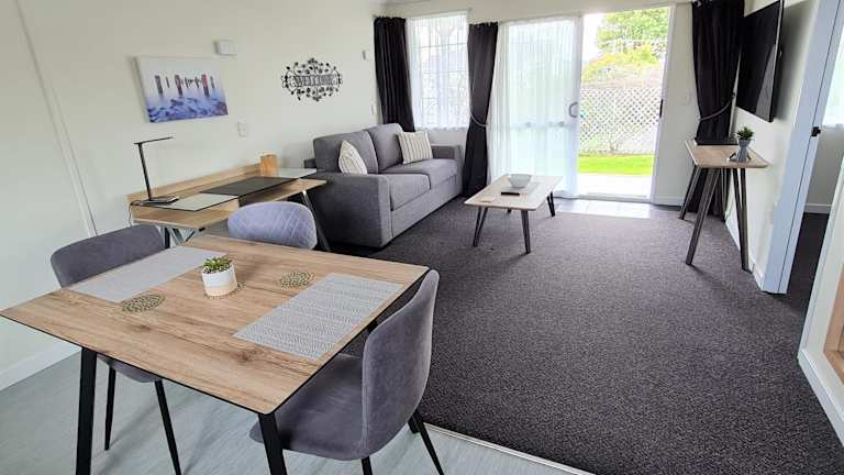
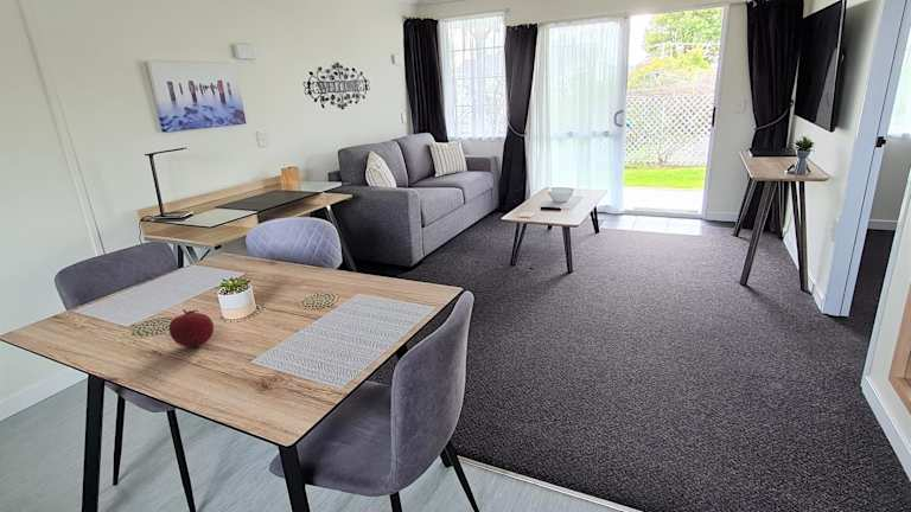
+ fruit [168,308,215,348]
